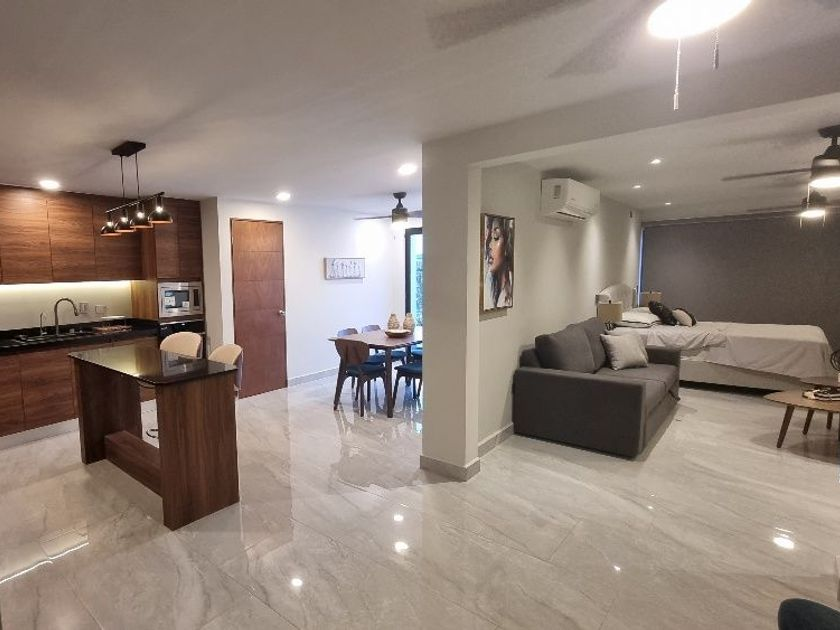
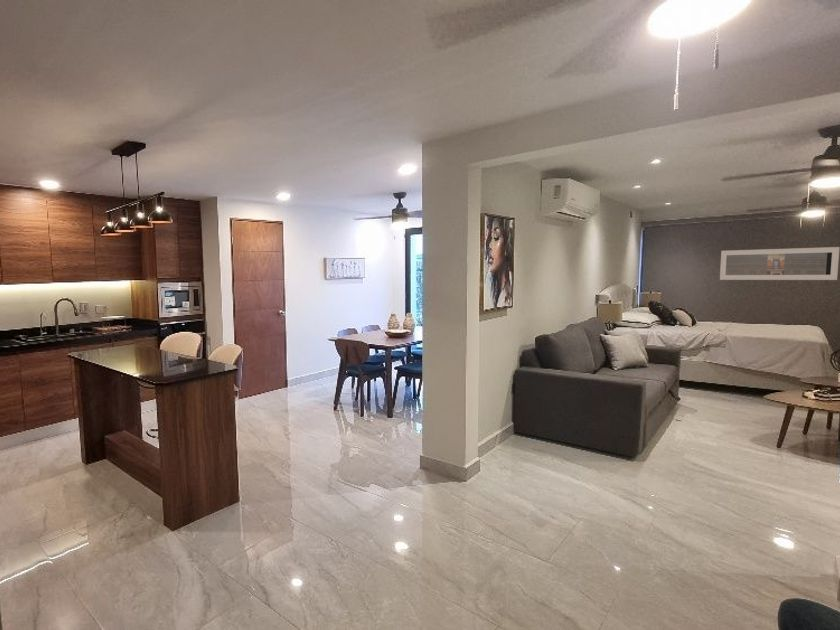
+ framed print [719,246,840,281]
